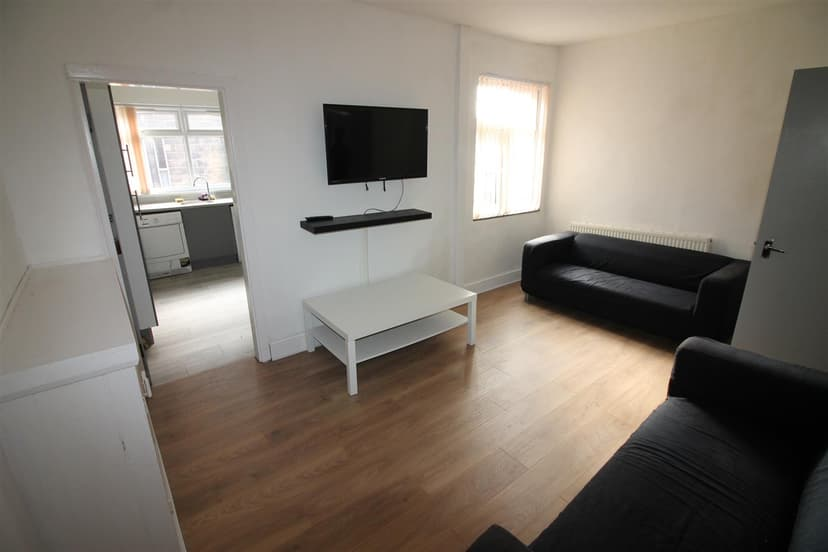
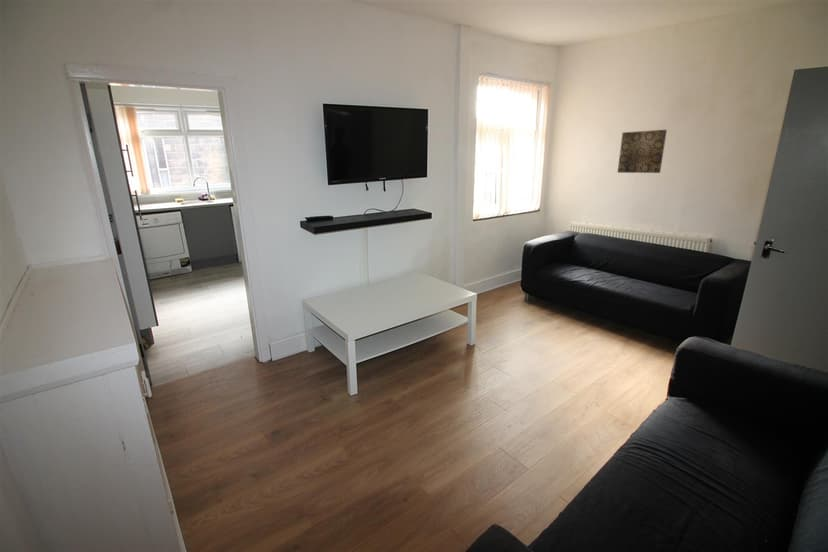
+ wall art [616,129,668,174]
